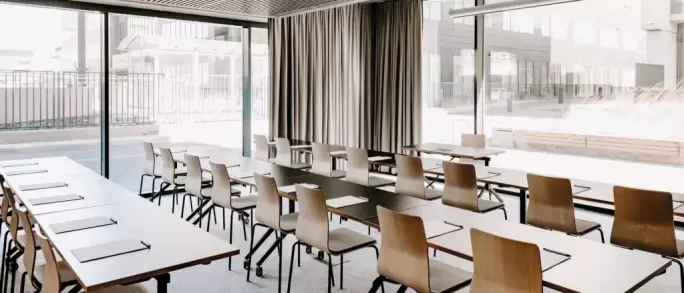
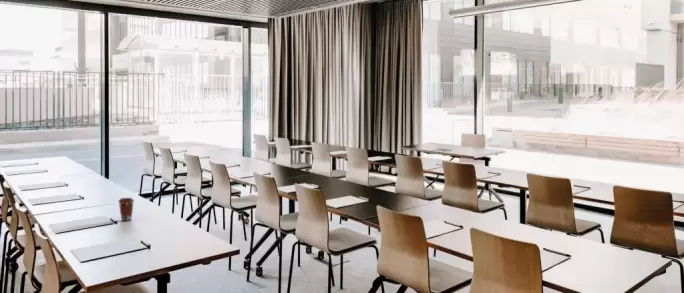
+ coffee cup [117,197,135,222]
